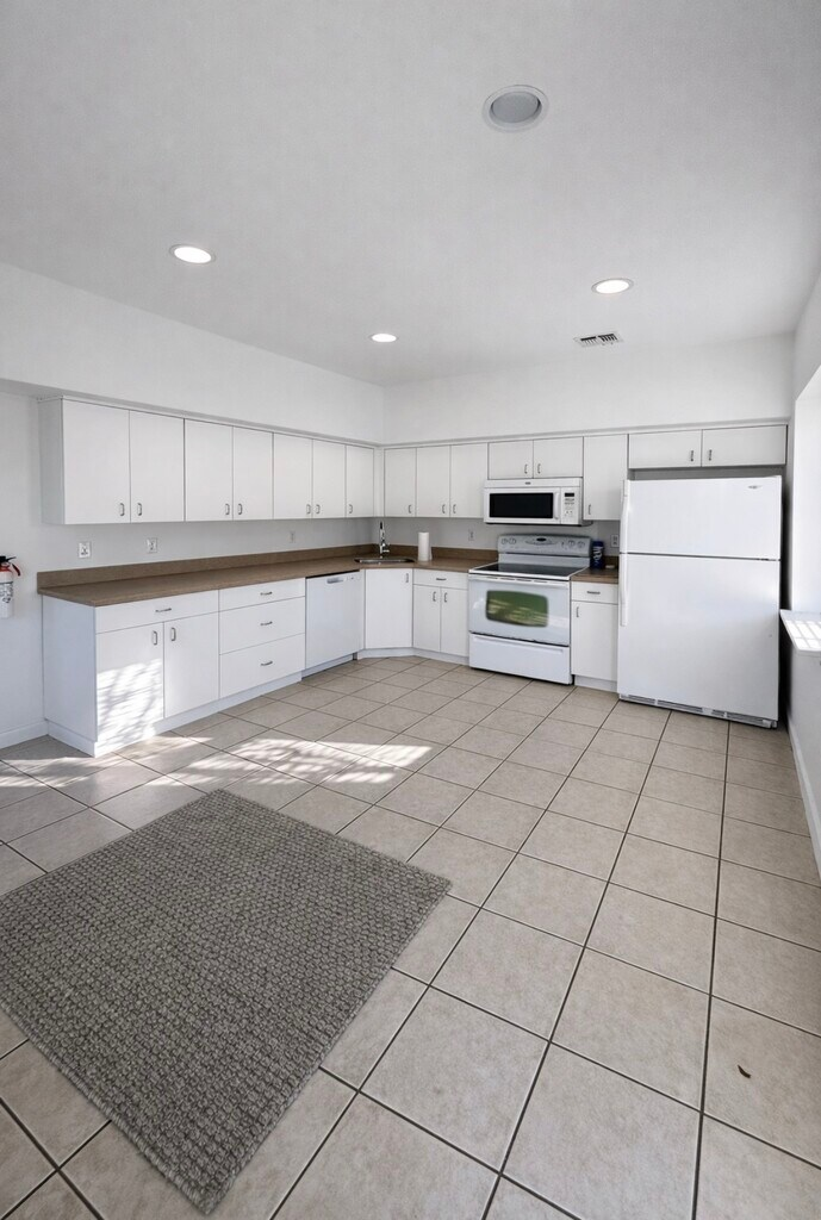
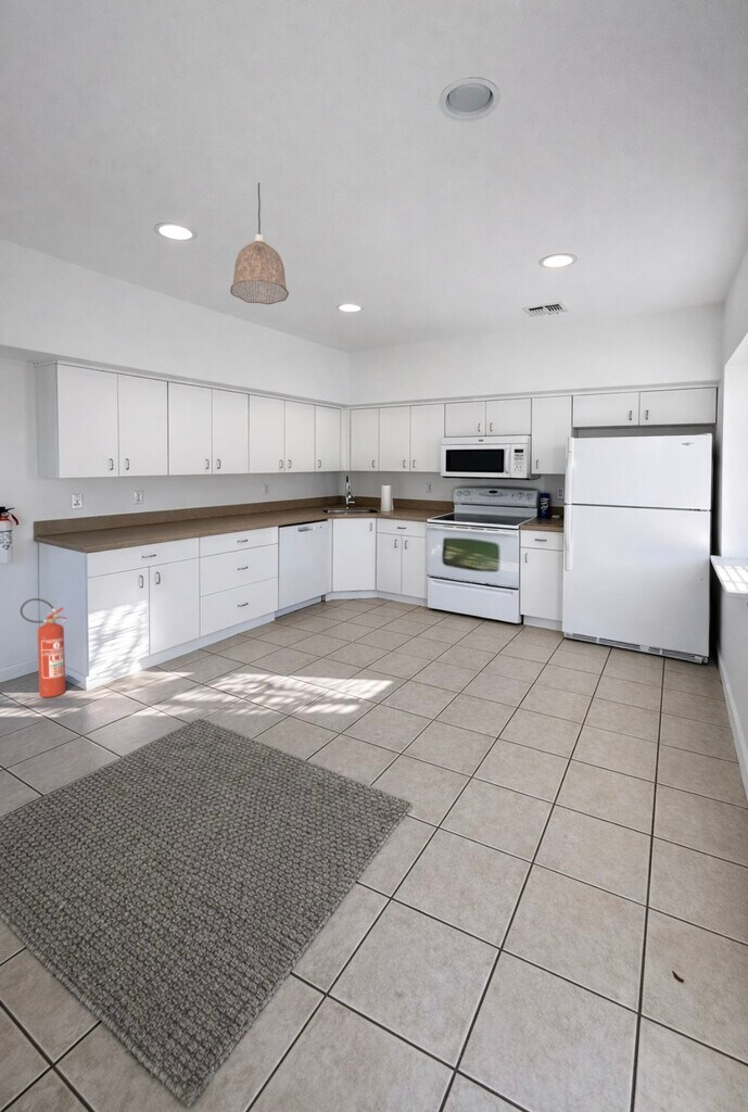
+ fire extinguisher [20,597,68,698]
+ pendant lamp [229,181,290,305]
